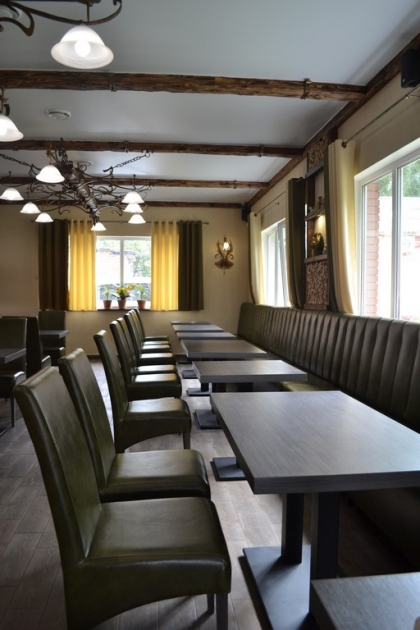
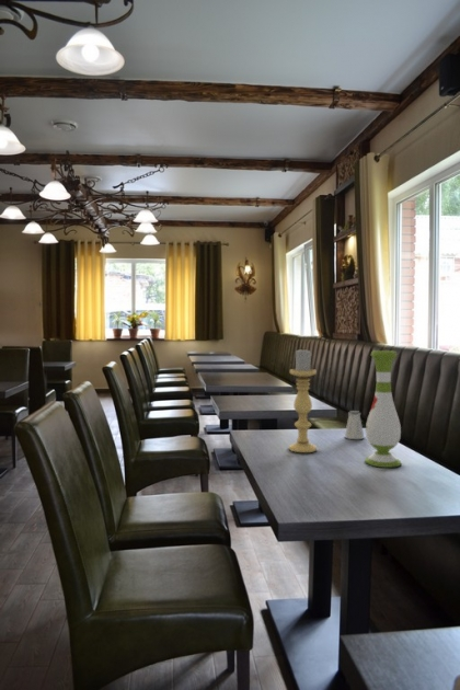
+ vase [364,349,402,469]
+ saltshaker [344,410,365,440]
+ candle holder [288,349,318,453]
